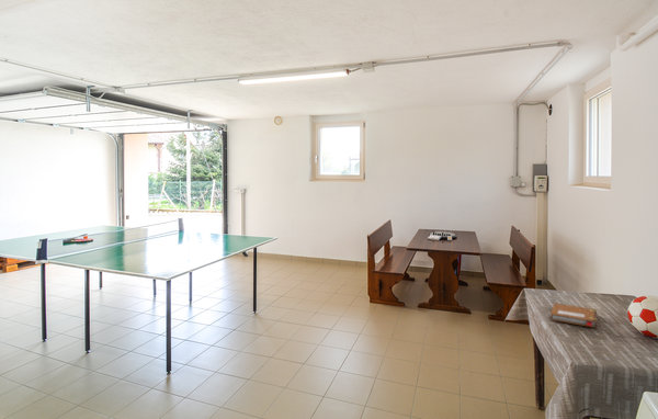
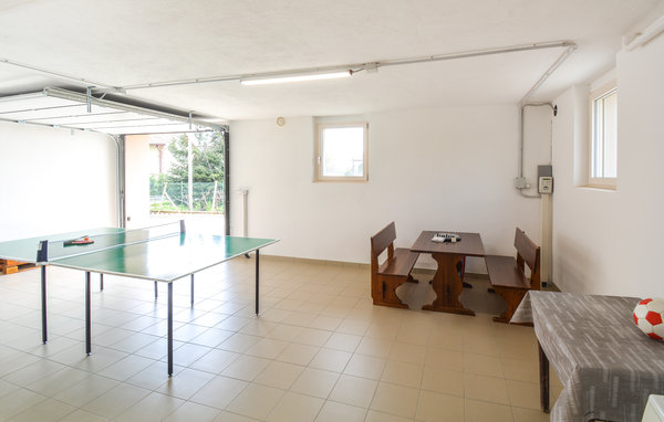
- notebook [549,302,599,328]
